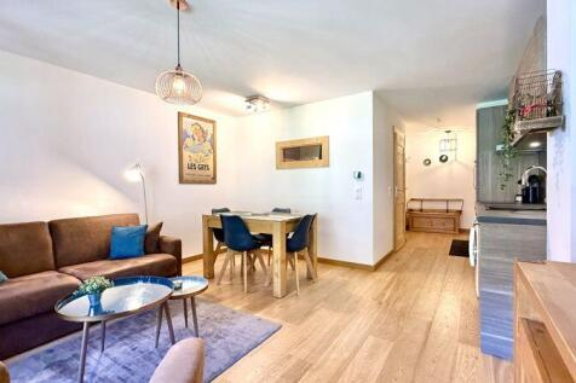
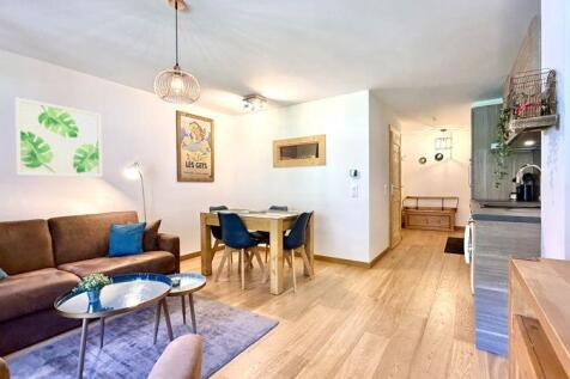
+ wall art [13,96,103,178]
